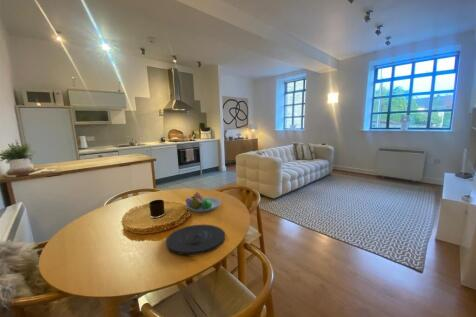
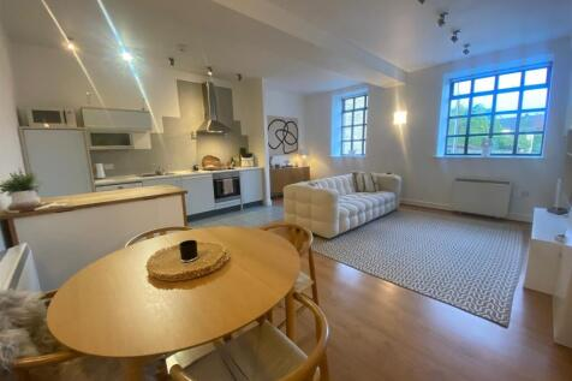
- fruit bowl [184,191,222,213]
- plate [165,224,226,256]
